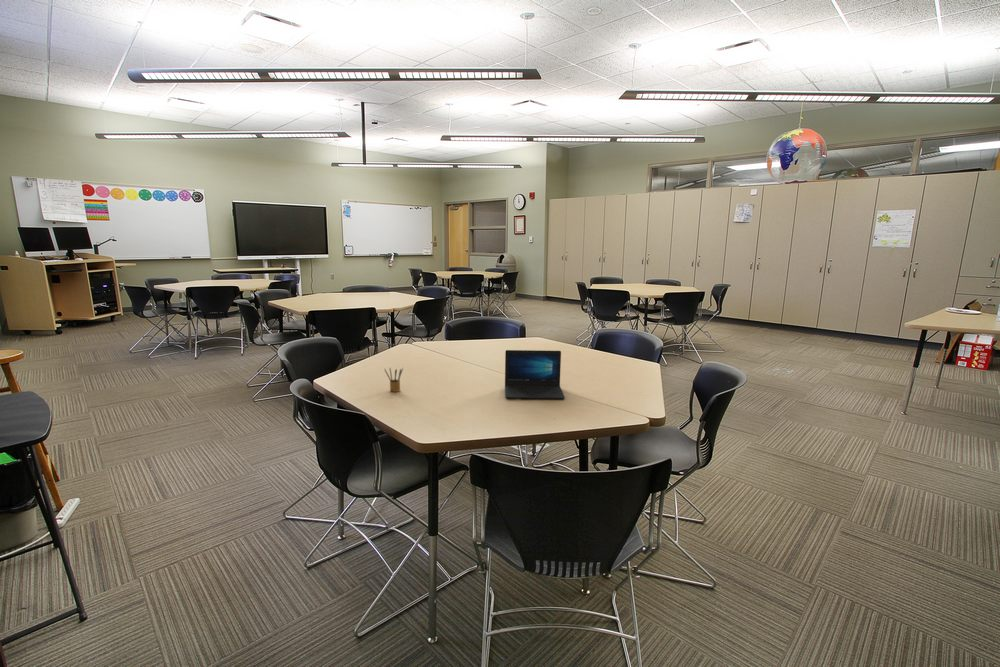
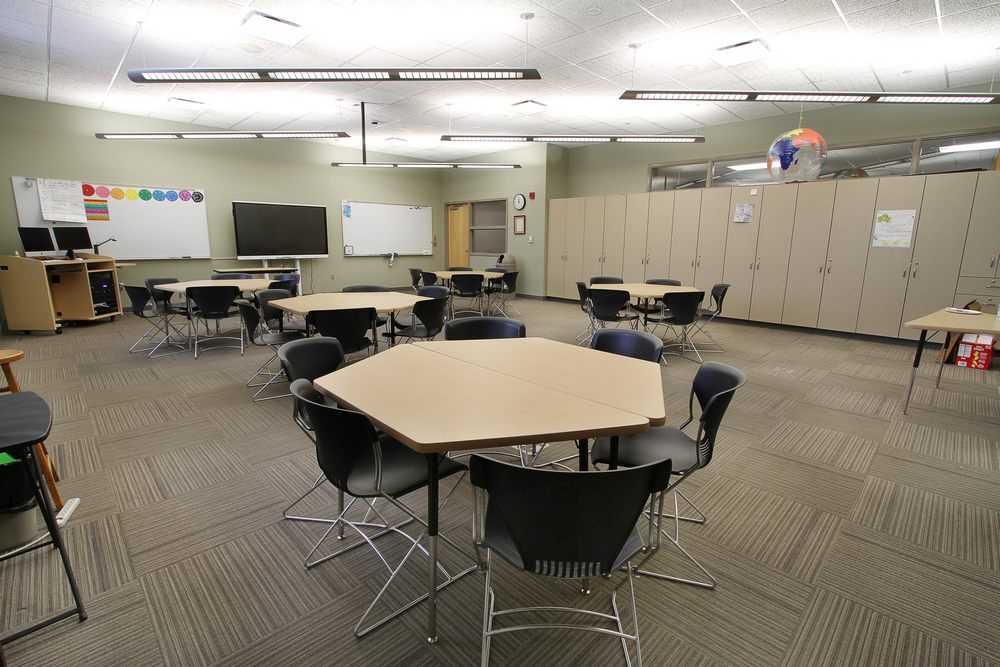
- laptop [504,349,566,400]
- pencil box [383,367,404,393]
